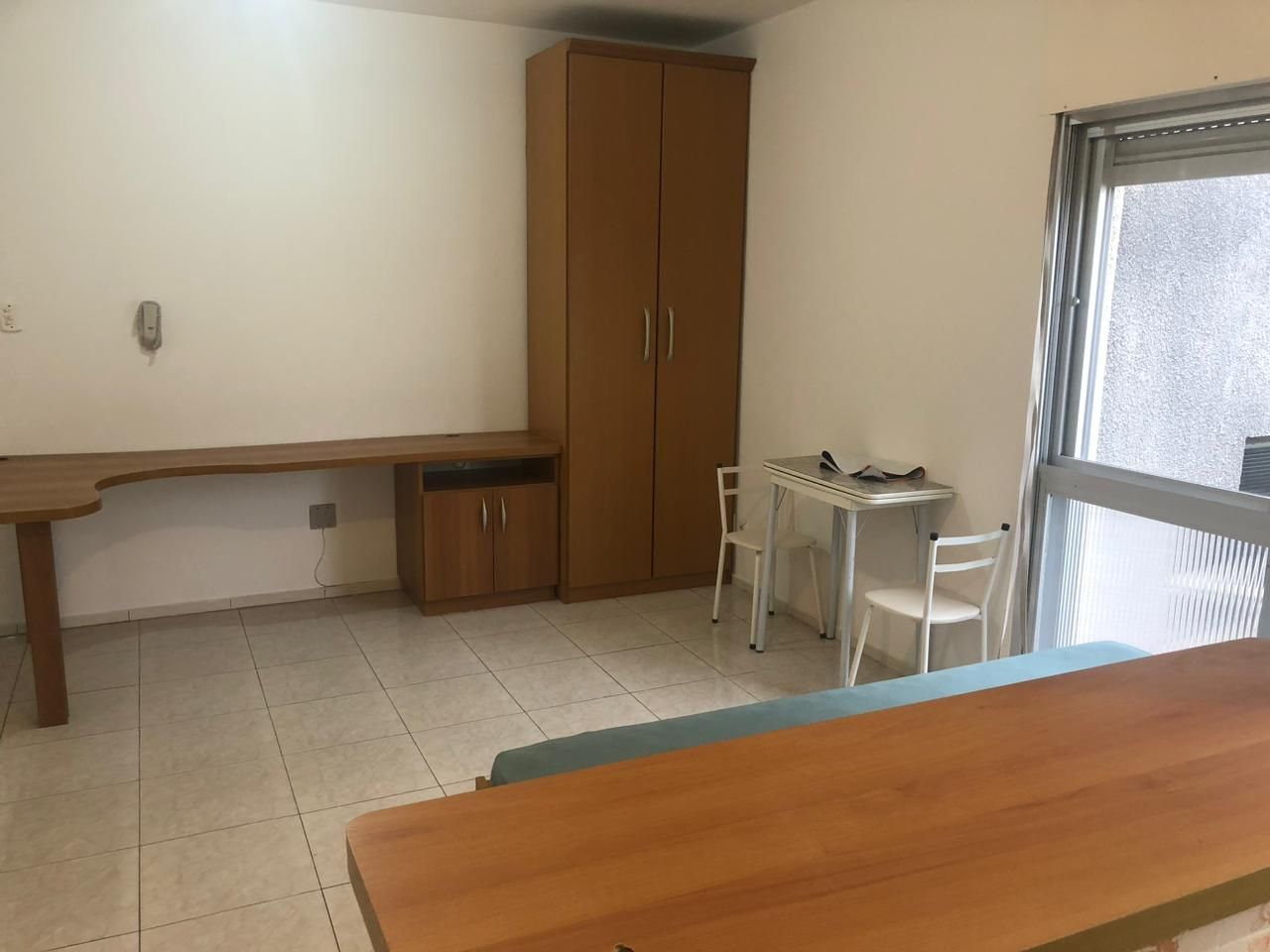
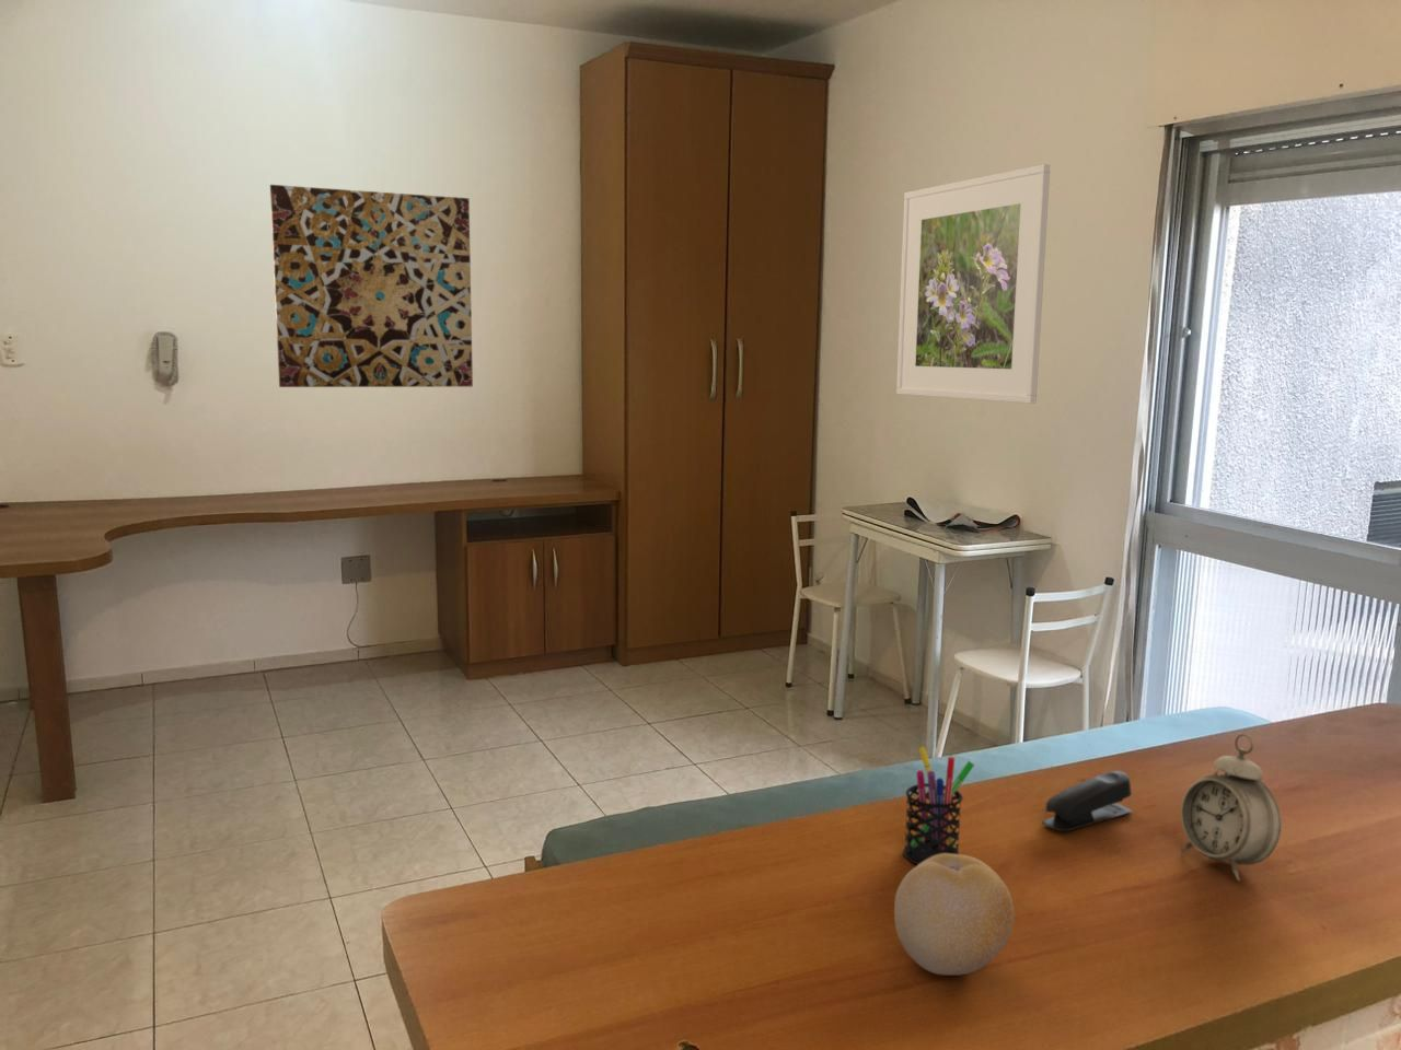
+ wall art [269,184,474,388]
+ stapler [1041,770,1133,833]
+ pen holder [902,746,975,865]
+ fruit [894,853,1016,976]
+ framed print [896,163,1051,405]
+ alarm clock [1180,732,1283,881]
